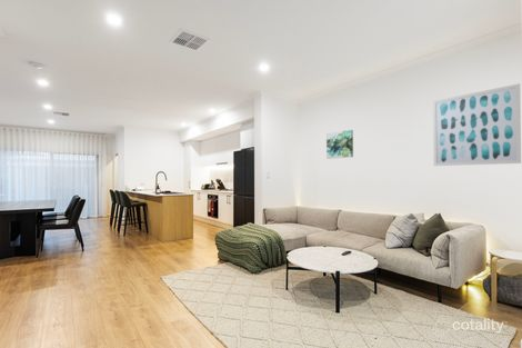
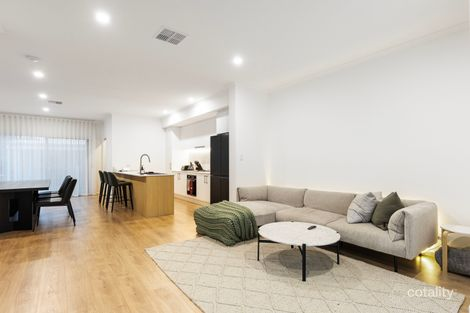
- wall art [432,82,522,167]
- wall art [325,129,354,160]
